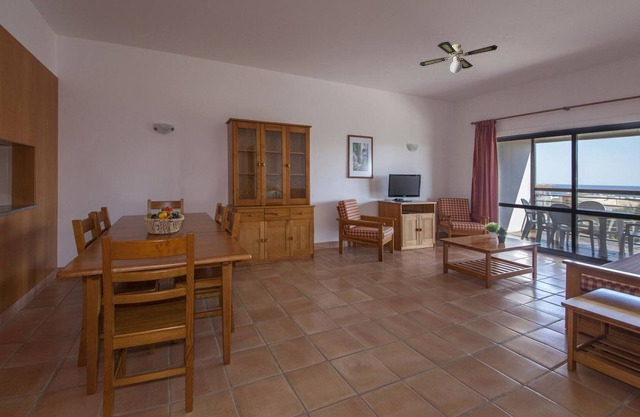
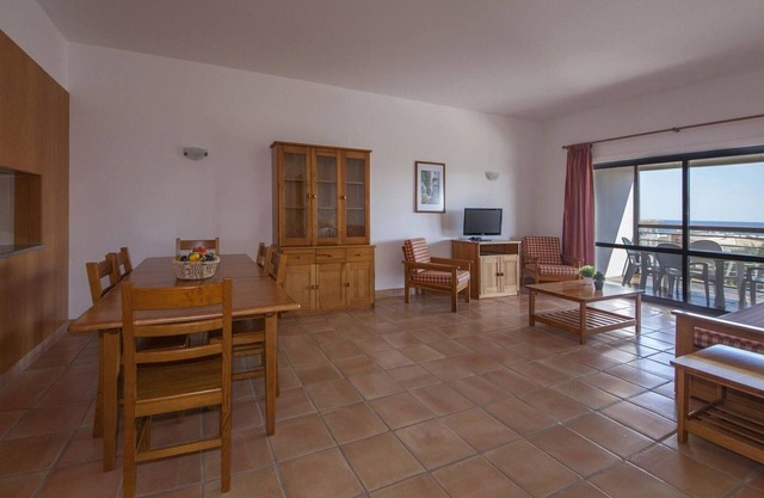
- ceiling fan [419,41,499,74]
